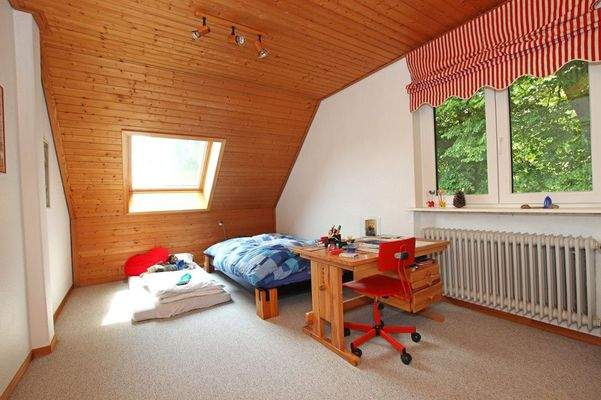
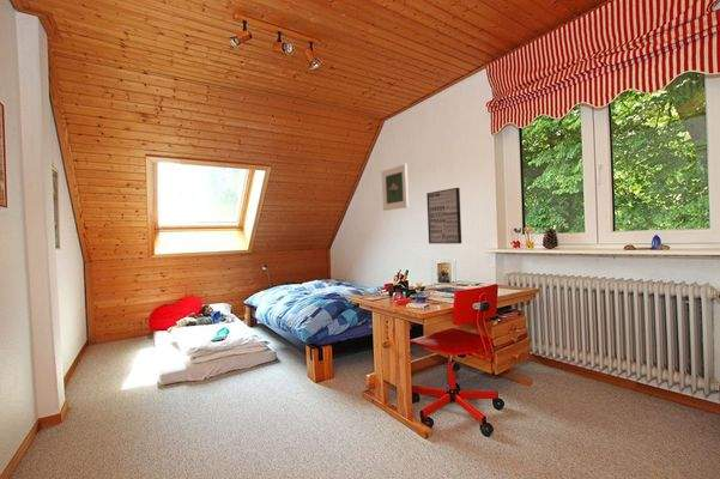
+ wall art [425,187,462,244]
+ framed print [381,163,410,212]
